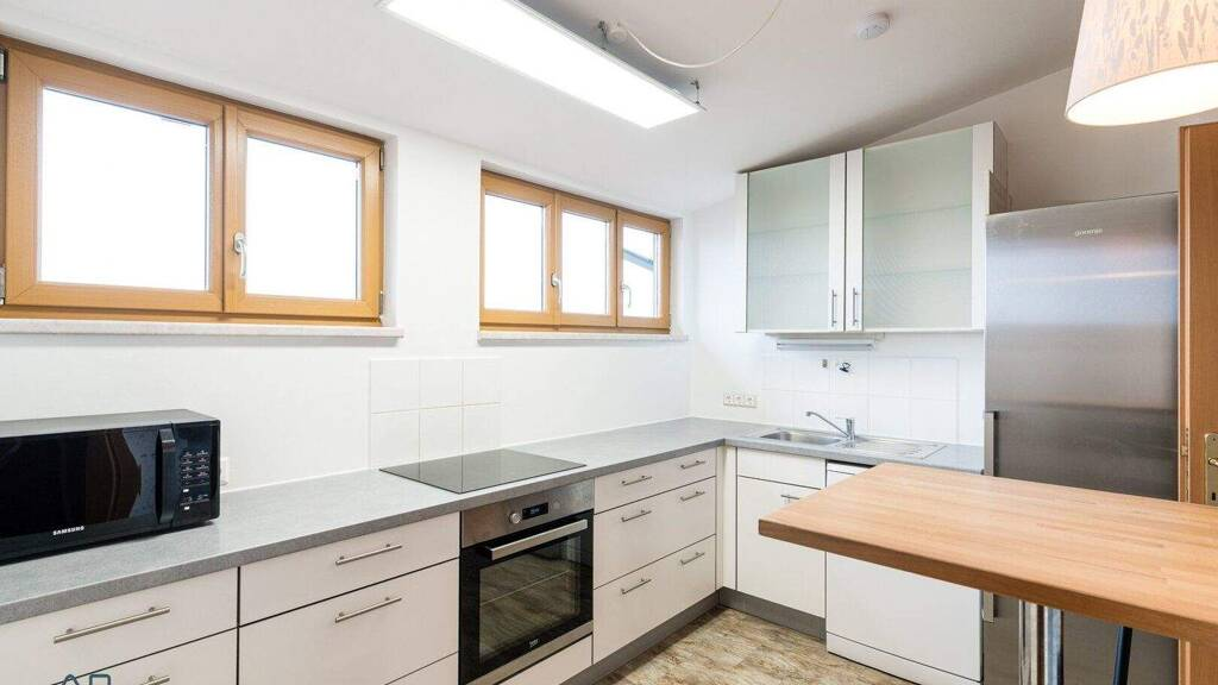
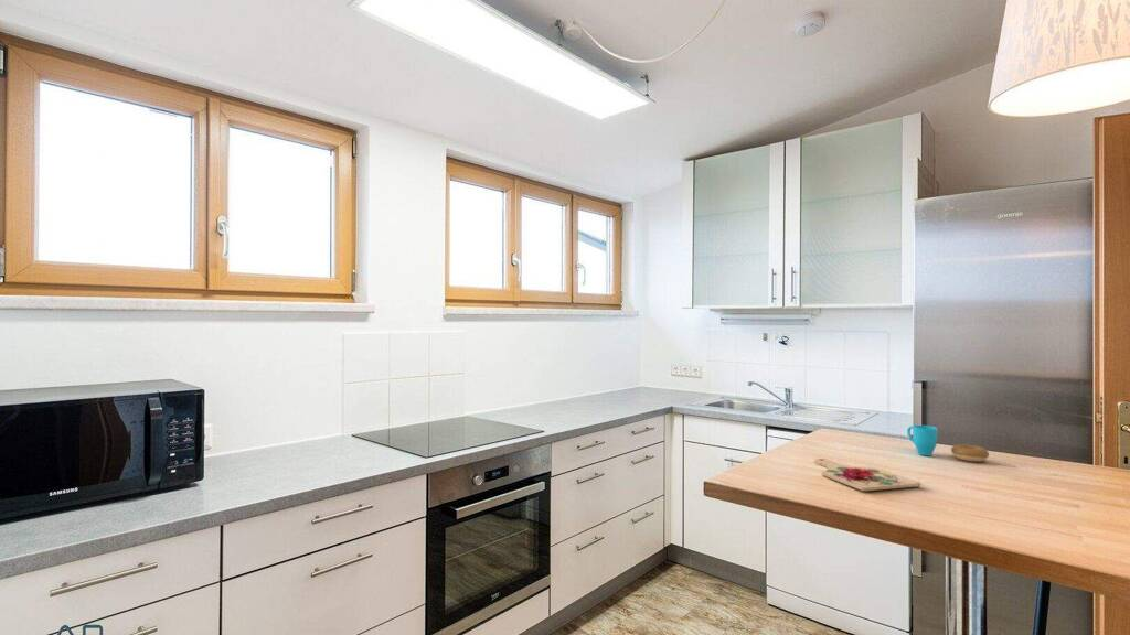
+ cutting board [813,458,921,492]
+ cup [906,424,990,463]
